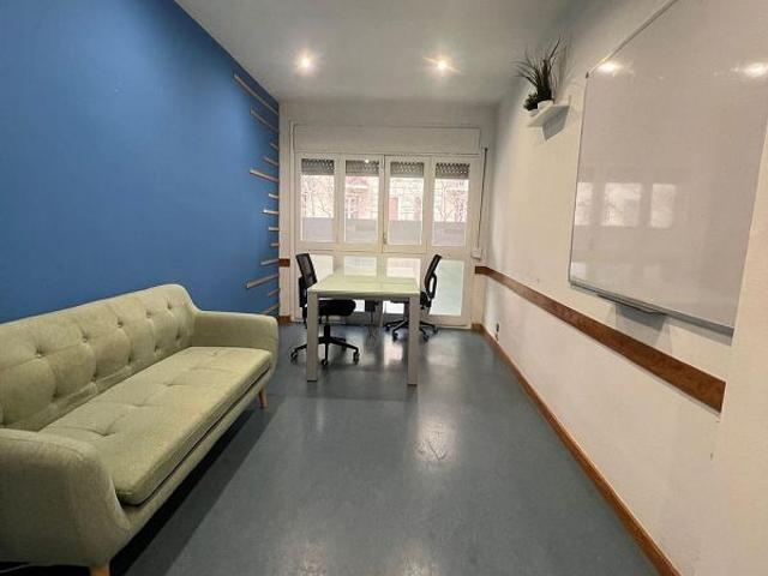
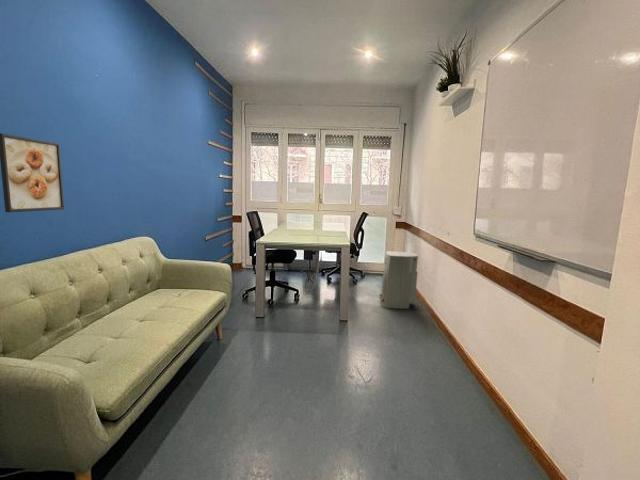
+ air purifier [378,250,419,310]
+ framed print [0,133,65,213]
